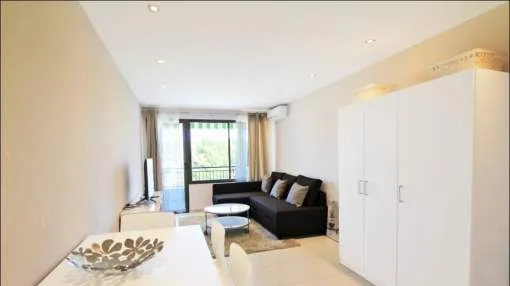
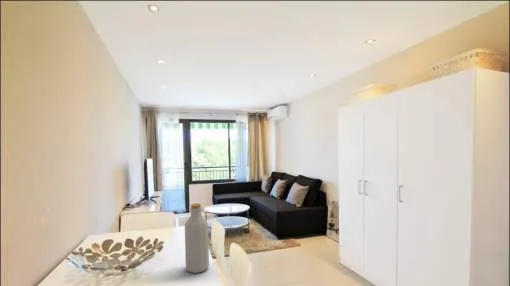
+ bottle [184,202,210,274]
